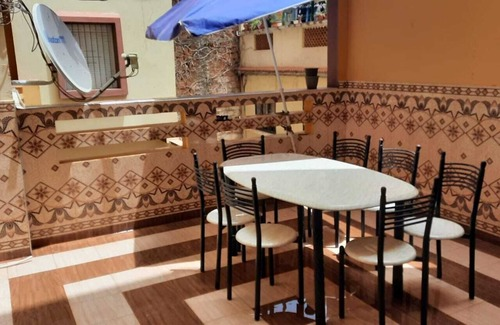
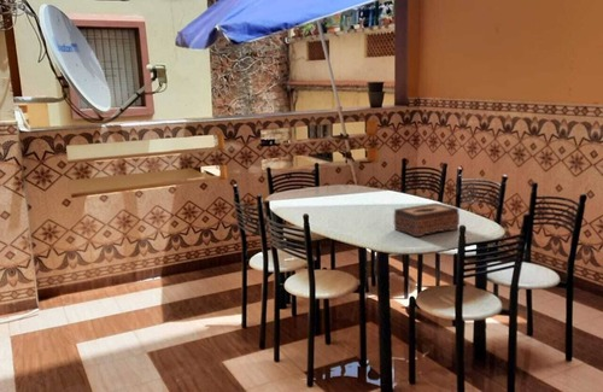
+ tissue box [393,203,461,238]
